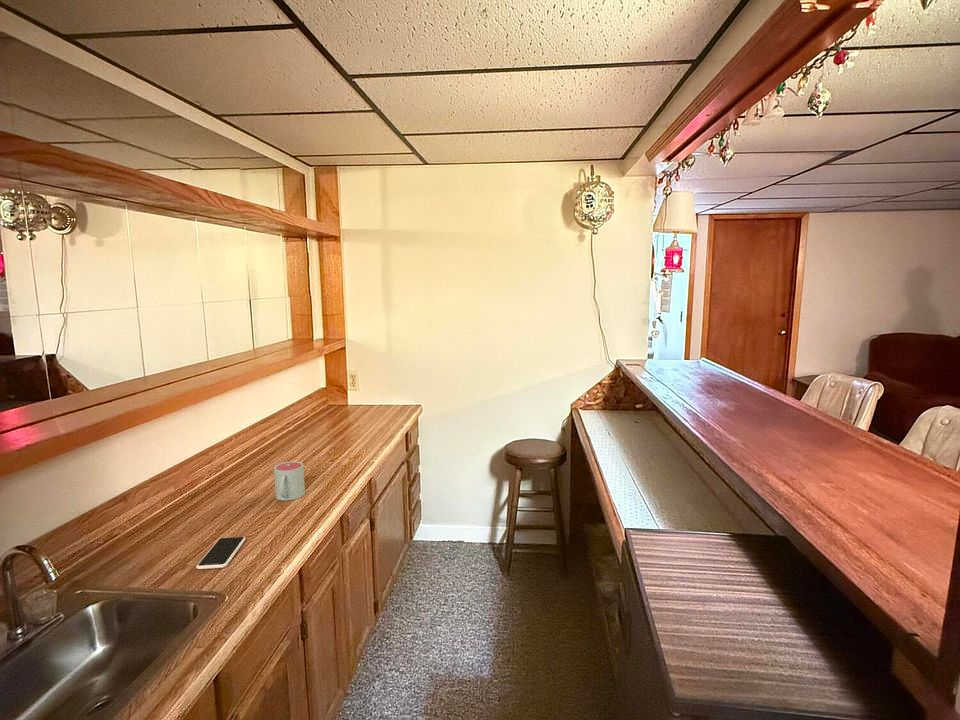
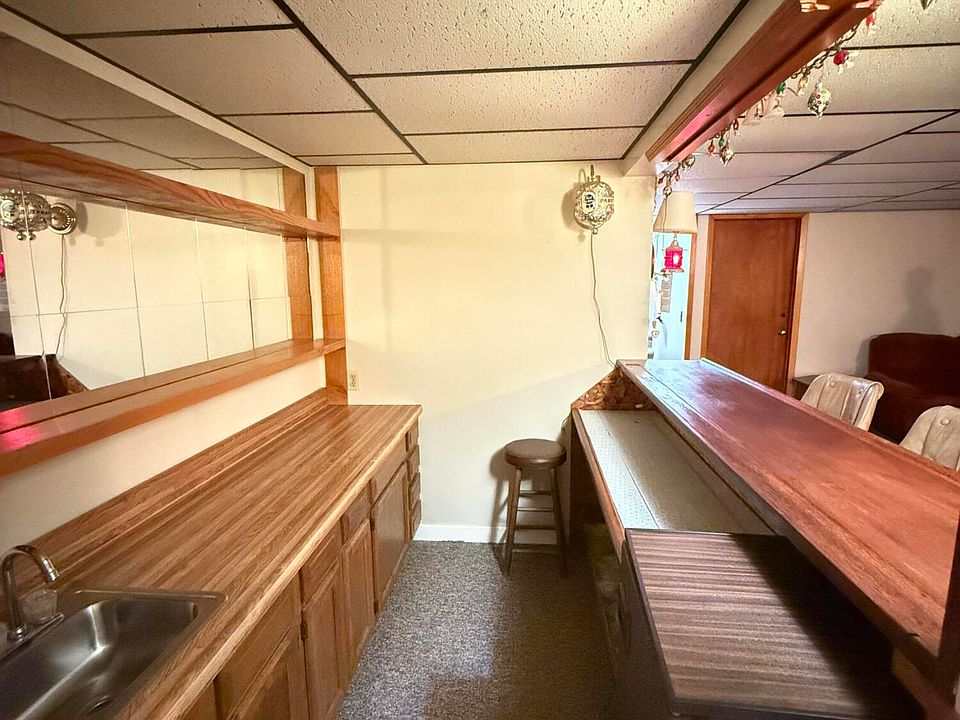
- smartphone [195,536,247,570]
- mug [273,461,306,501]
